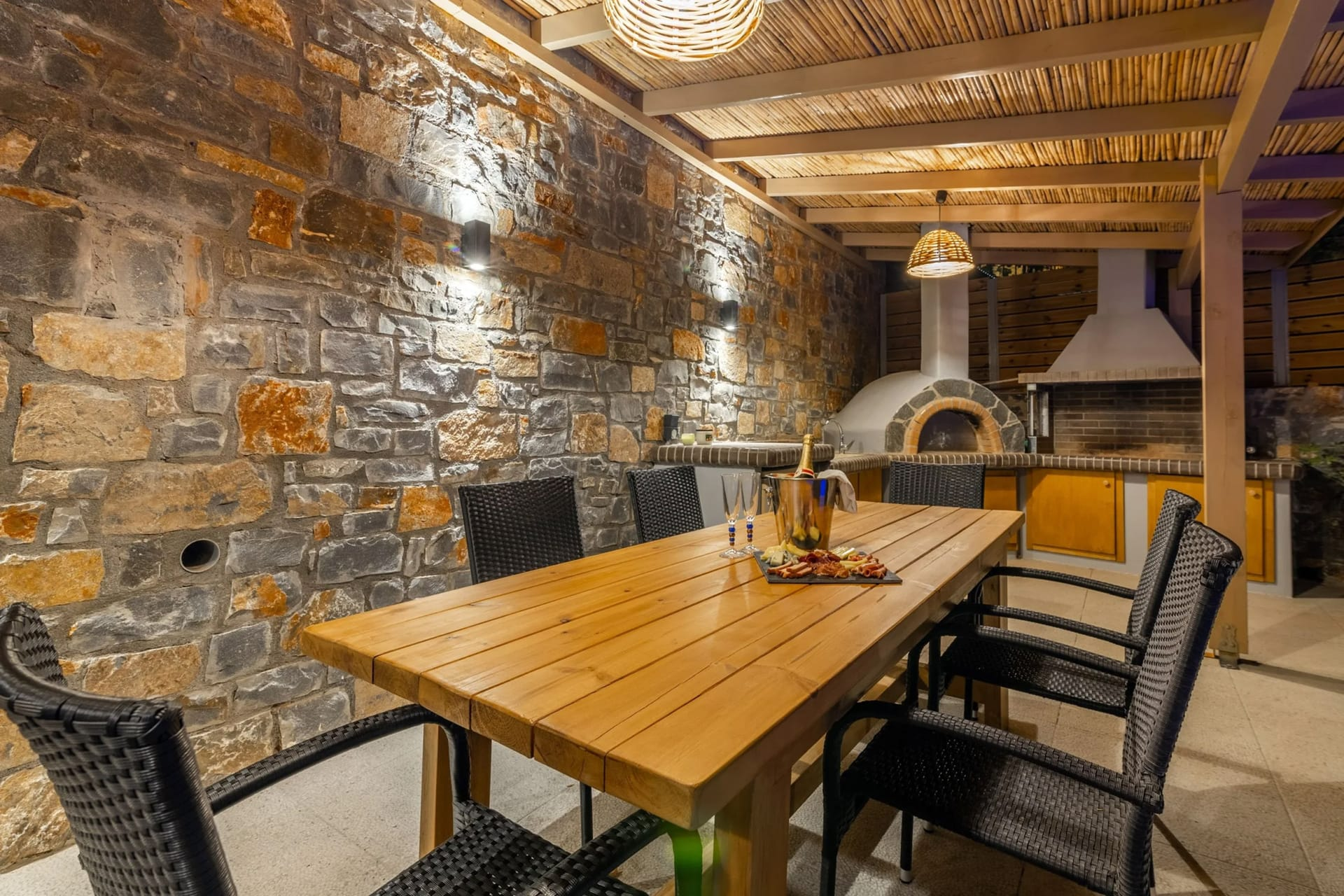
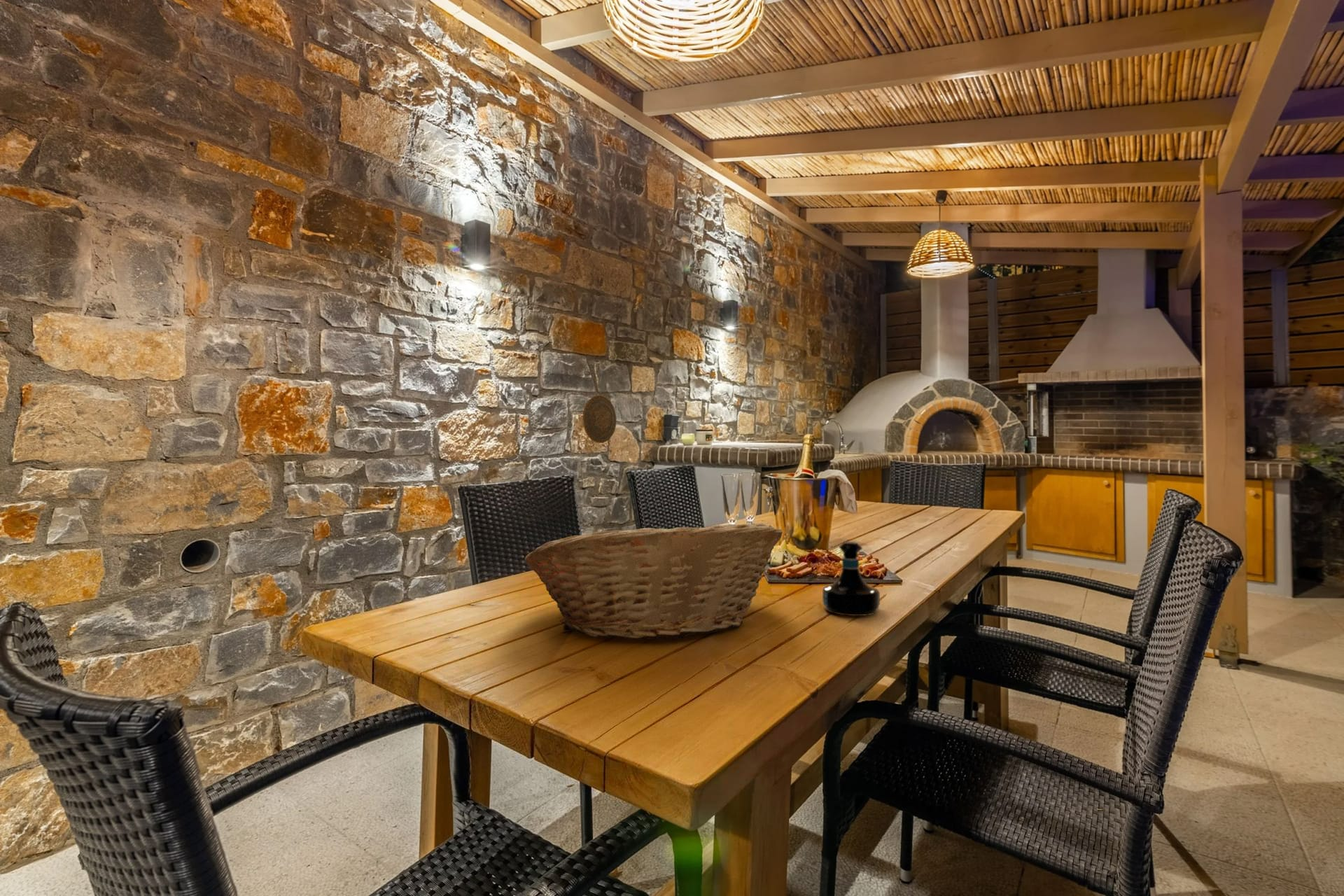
+ decorative plate [582,395,617,444]
+ tequila bottle [822,541,881,617]
+ fruit basket [524,522,783,640]
